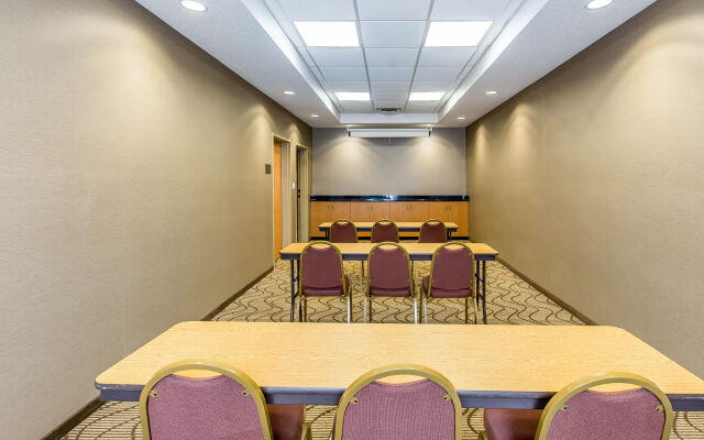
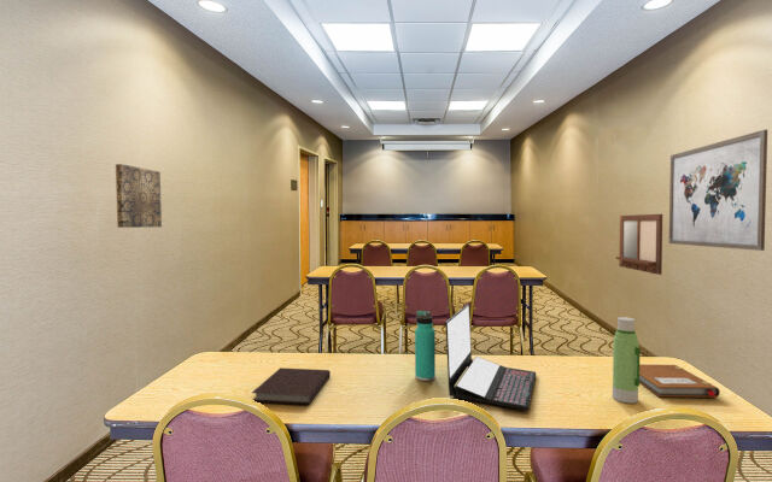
+ wall art [668,129,768,252]
+ writing board [615,213,663,276]
+ thermos bottle [414,310,437,382]
+ wall art [115,163,163,229]
+ water bottle [612,316,642,405]
+ notebook [639,363,721,399]
+ notebook [251,366,332,406]
+ laptop [444,304,537,411]
